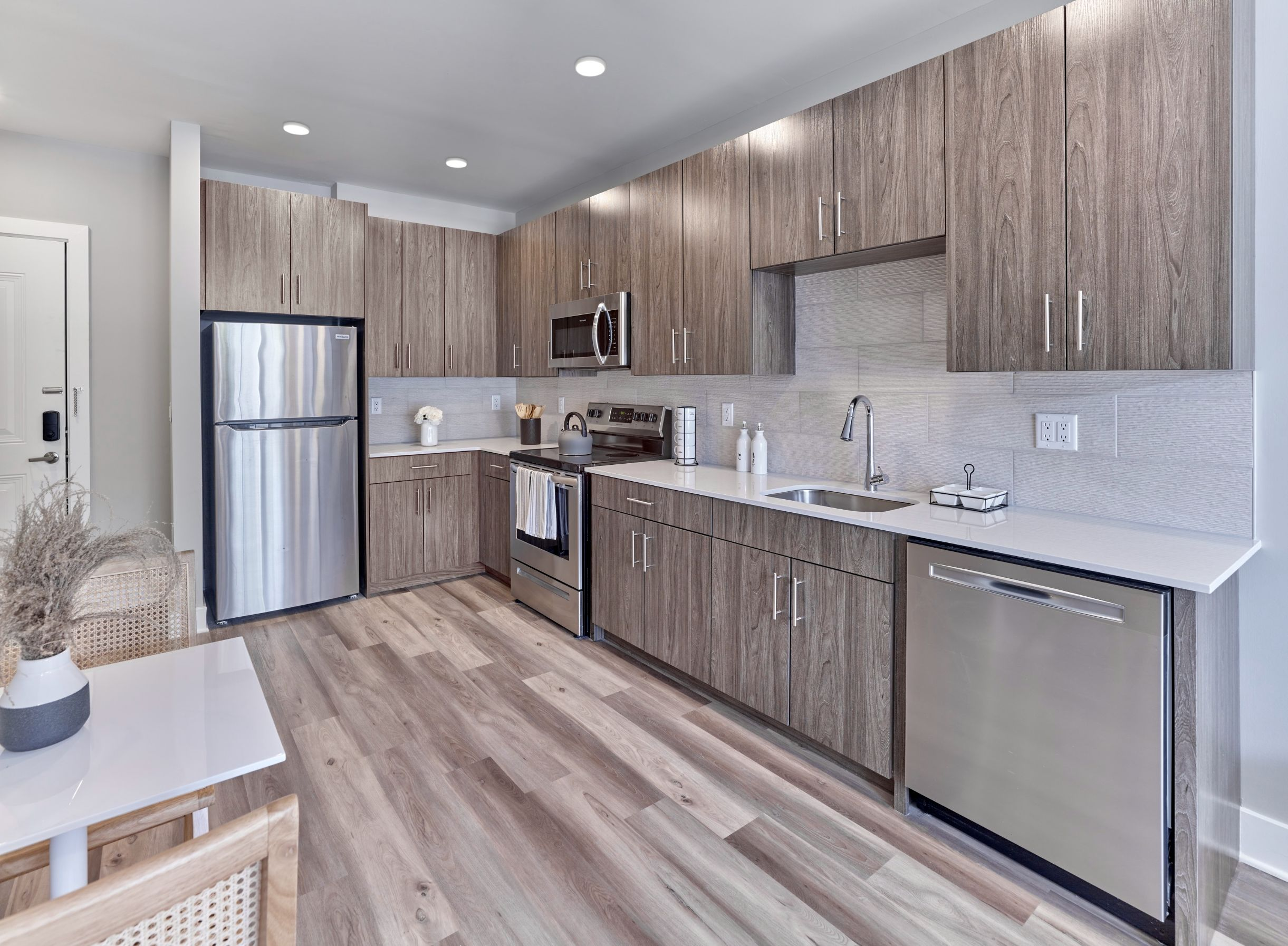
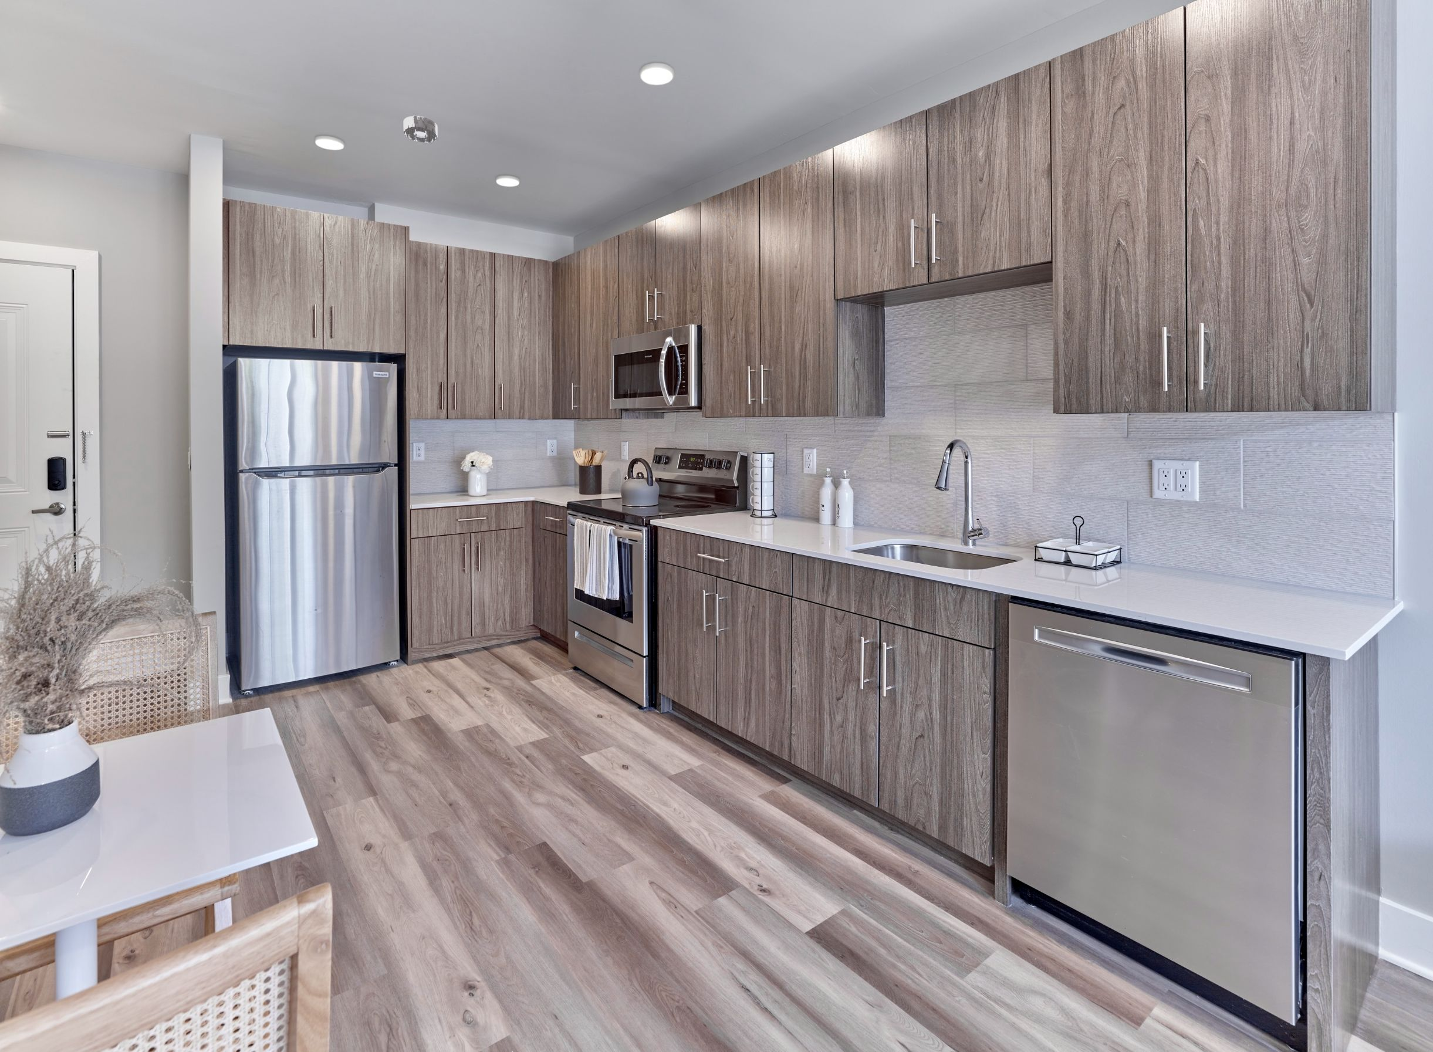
+ smoke detector [403,115,438,143]
